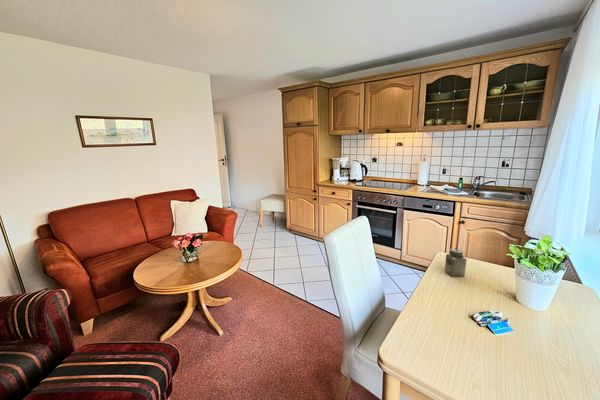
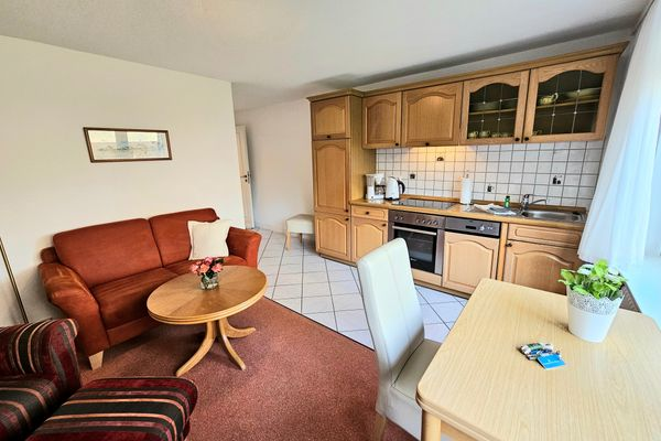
- salt shaker [444,247,467,278]
